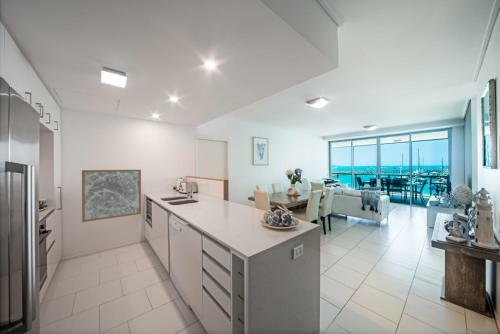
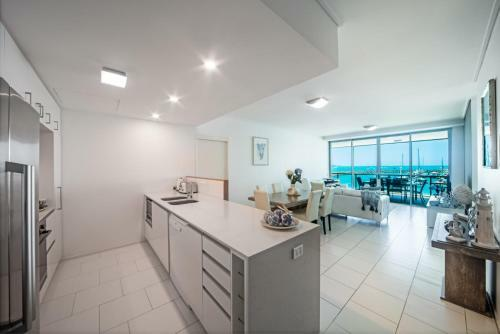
- wall art [81,169,142,223]
